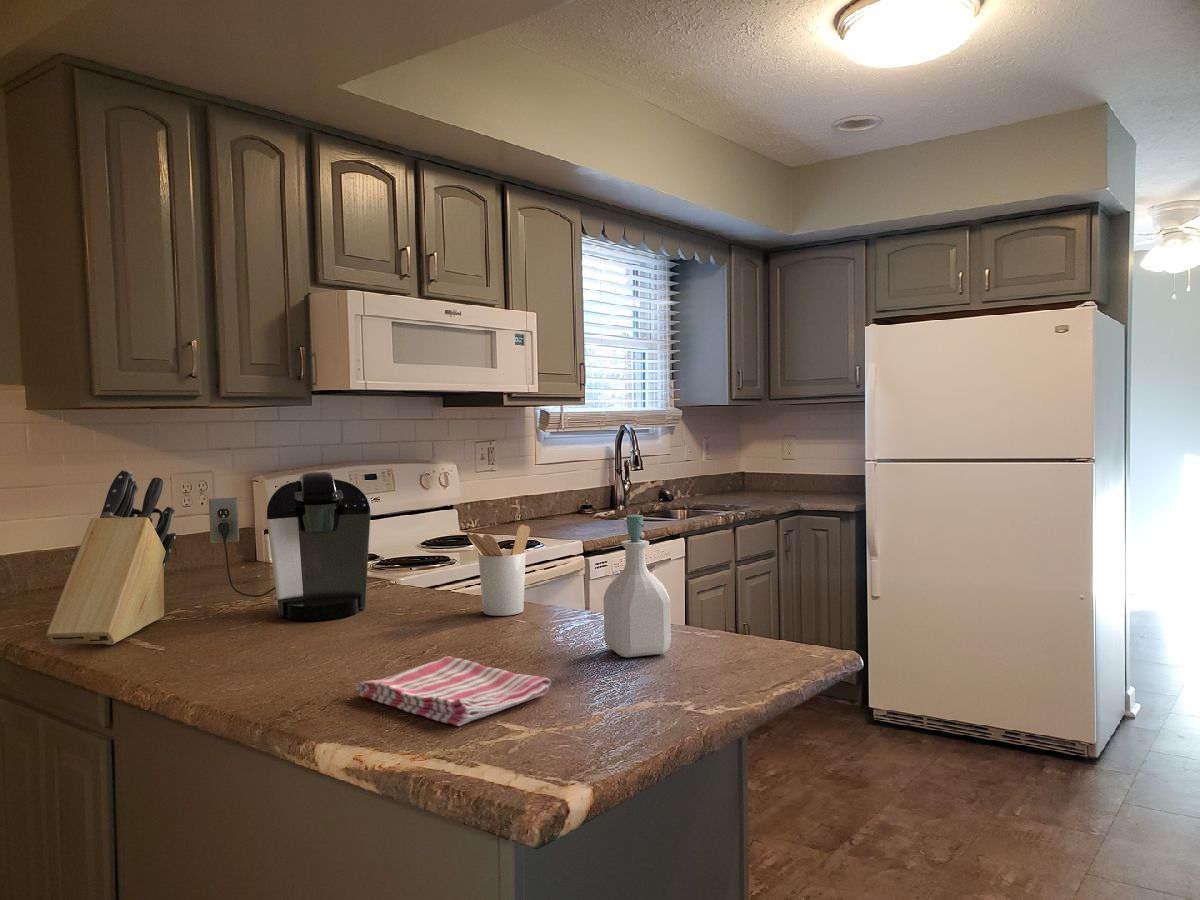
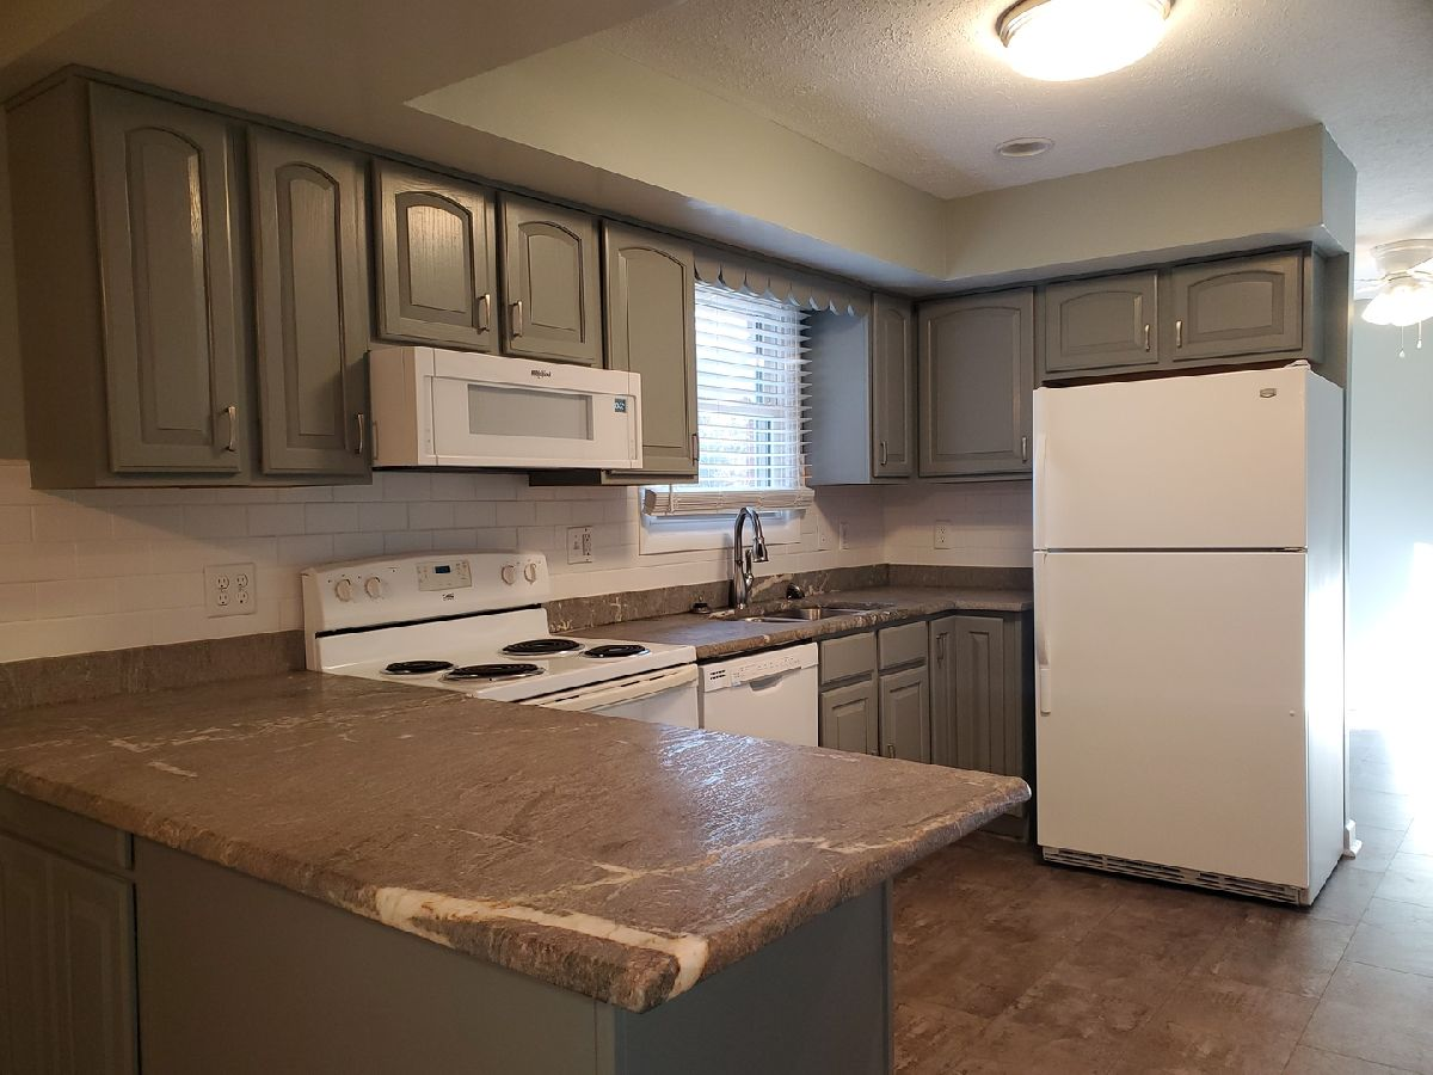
- utensil holder [465,524,531,617]
- dish towel [355,655,552,727]
- soap bottle [602,514,672,658]
- knife block [45,468,177,647]
- coffee maker [208,471,371,621]
